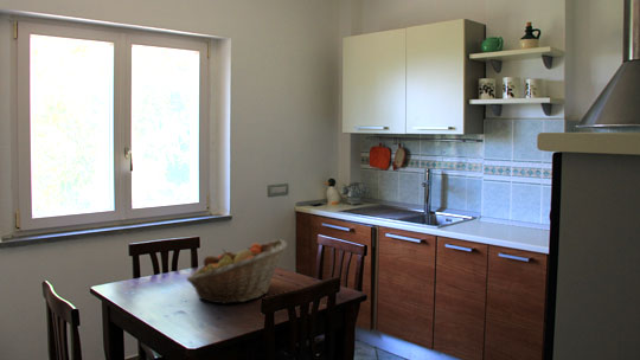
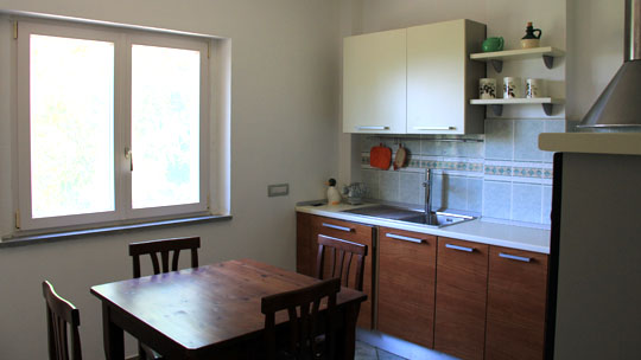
- fruit basket [185,238,288,306]
